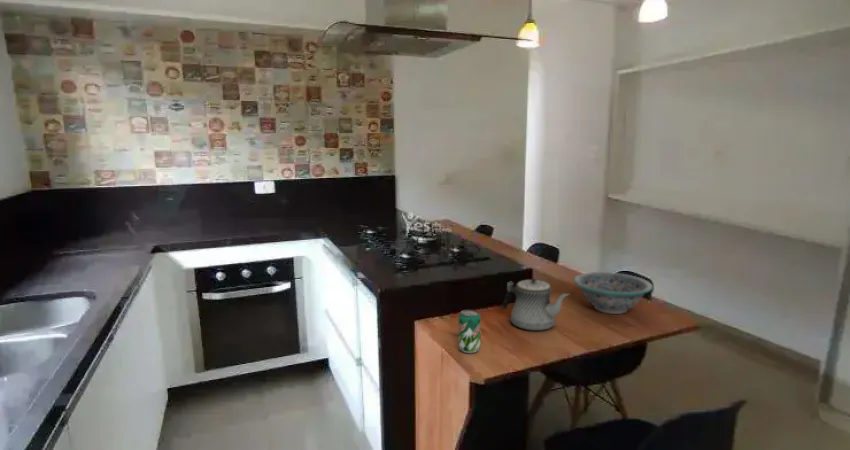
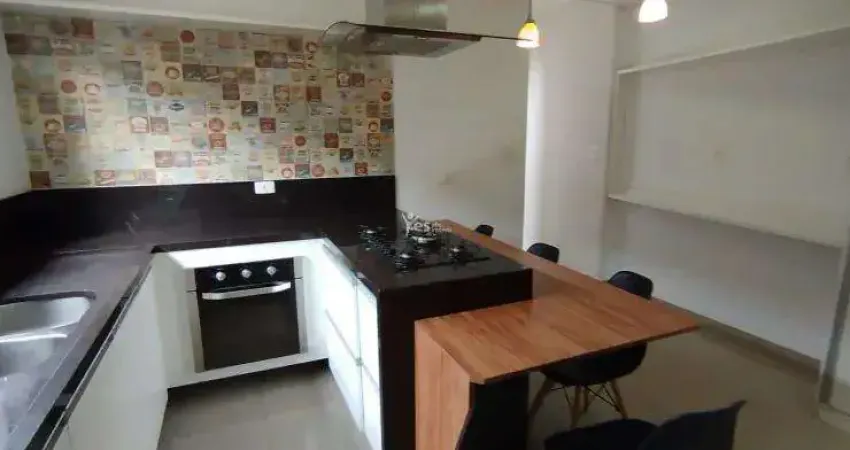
- beverage can [458,309,482,354]
- teapot [500,278,571,332]
- decorative bowl [573,271,654,315]
